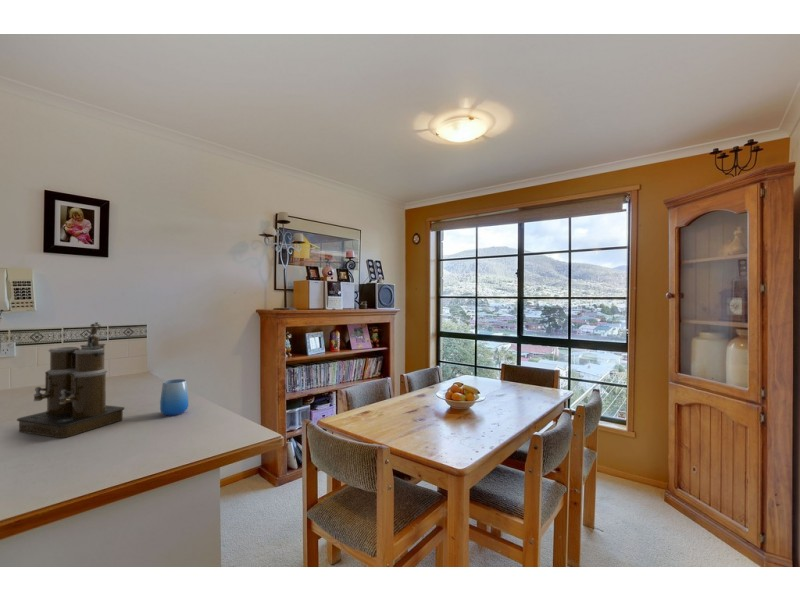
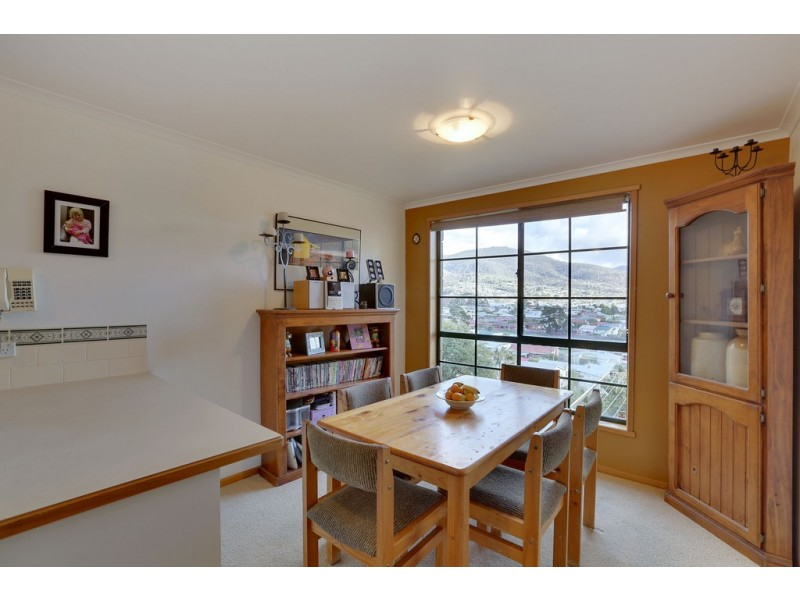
- cup [159,378,189,417]
- coffee maker [16,321,126,439]
